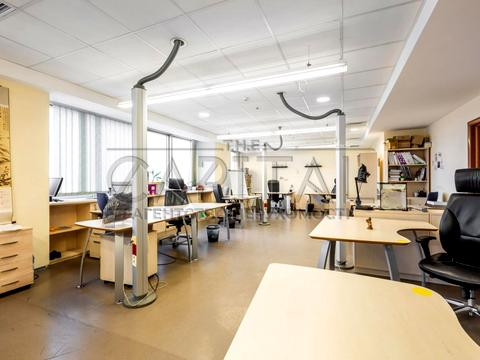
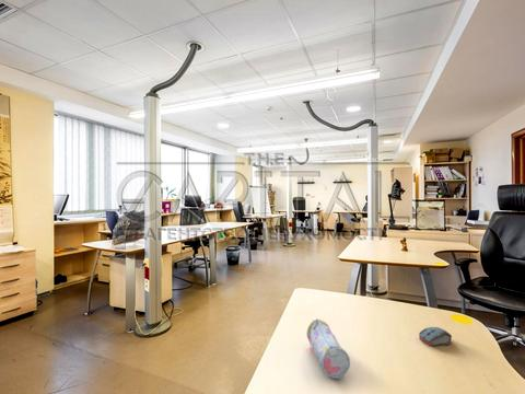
+ pencil case [305,317,351,380]
+ computer mouse [418,326,453,347]
